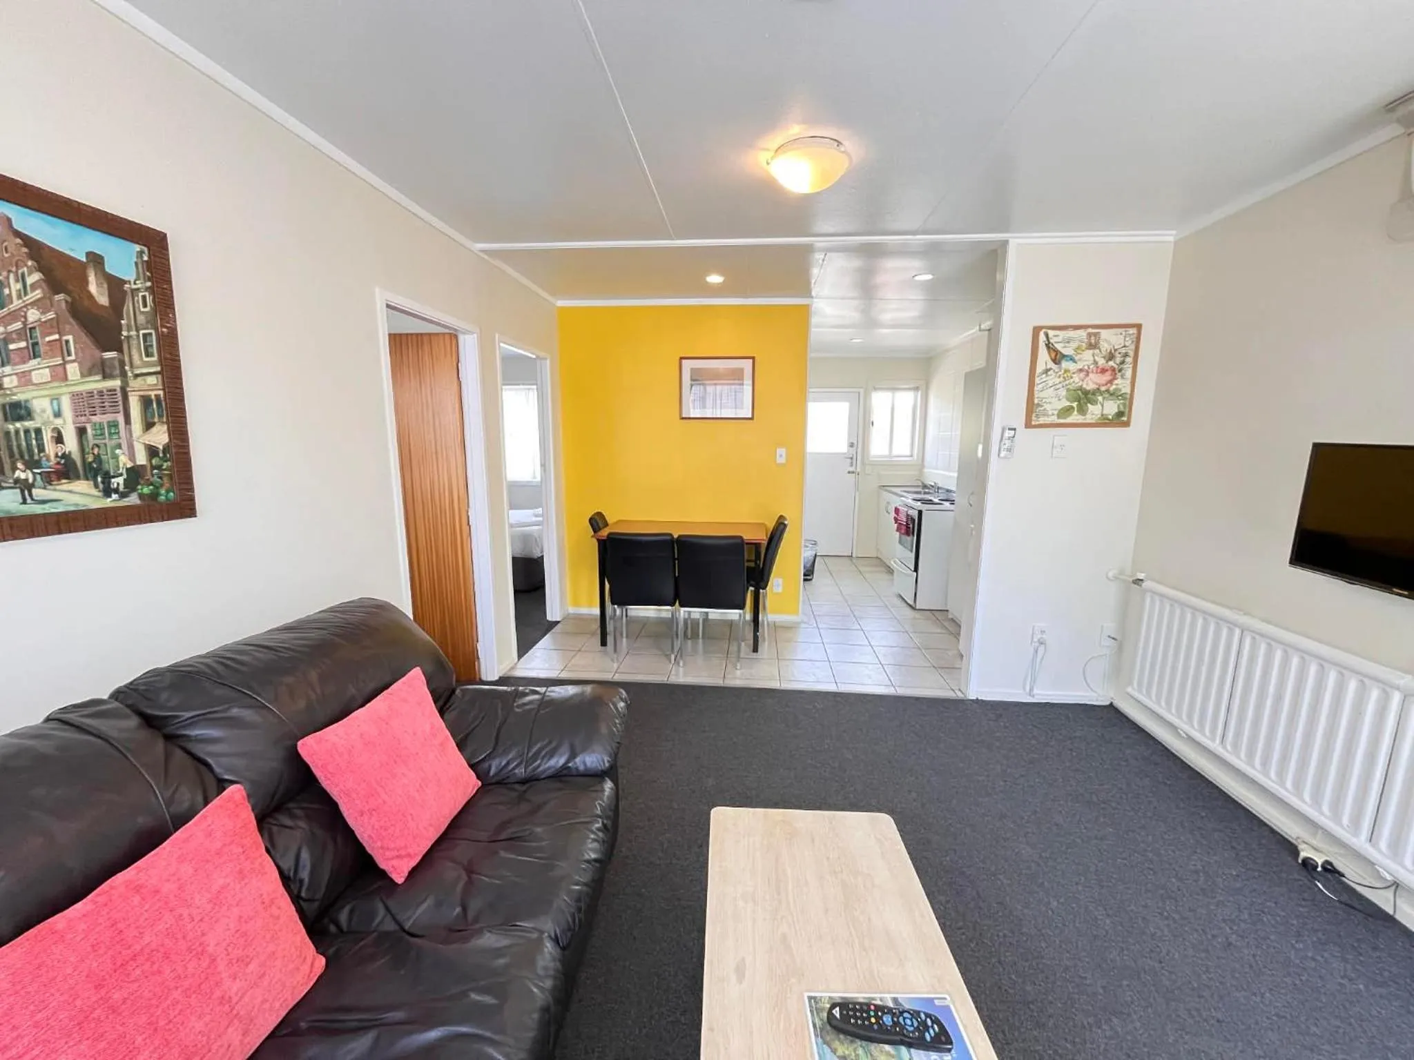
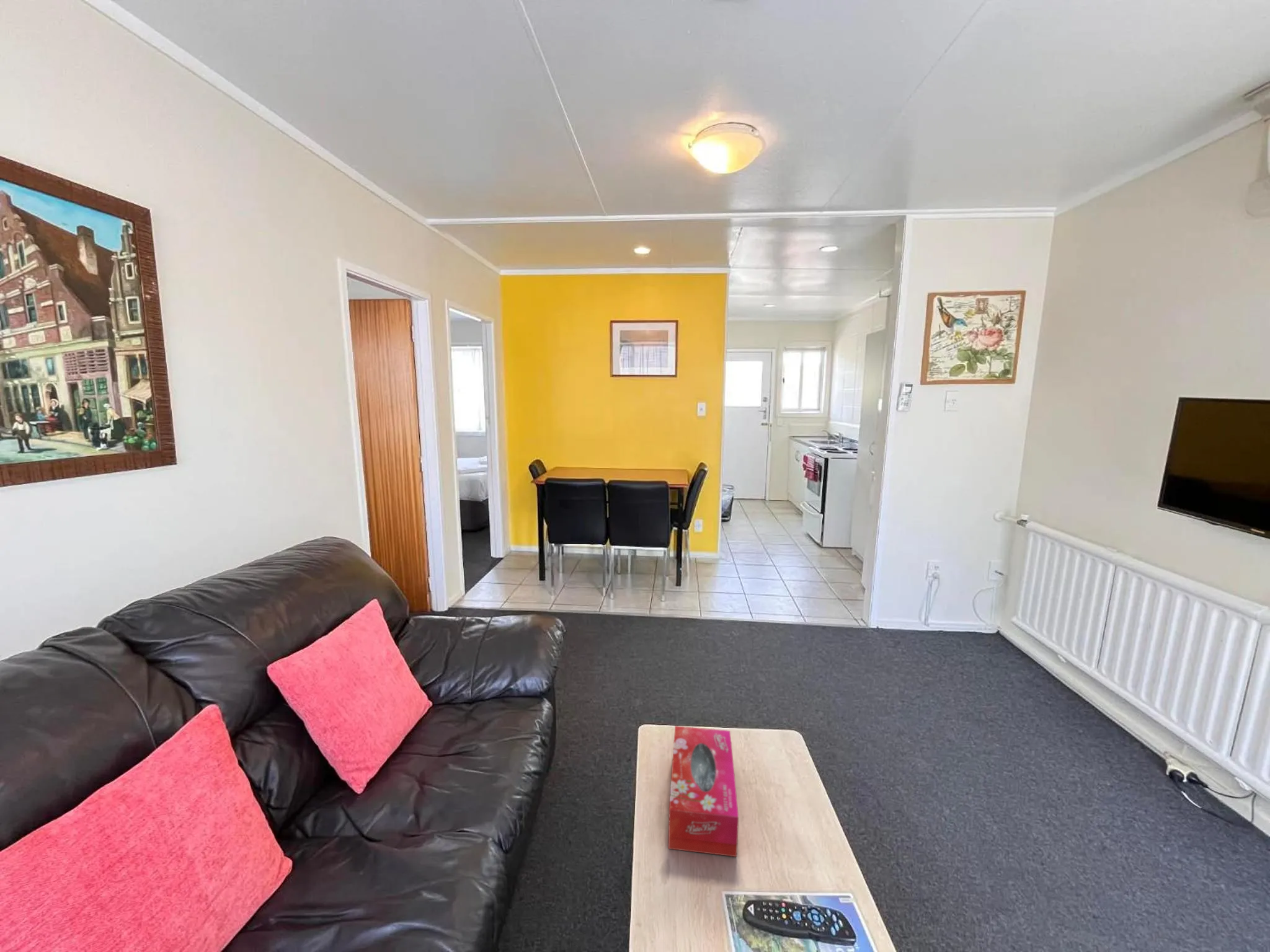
+ tissue box [668,725,739,857]
